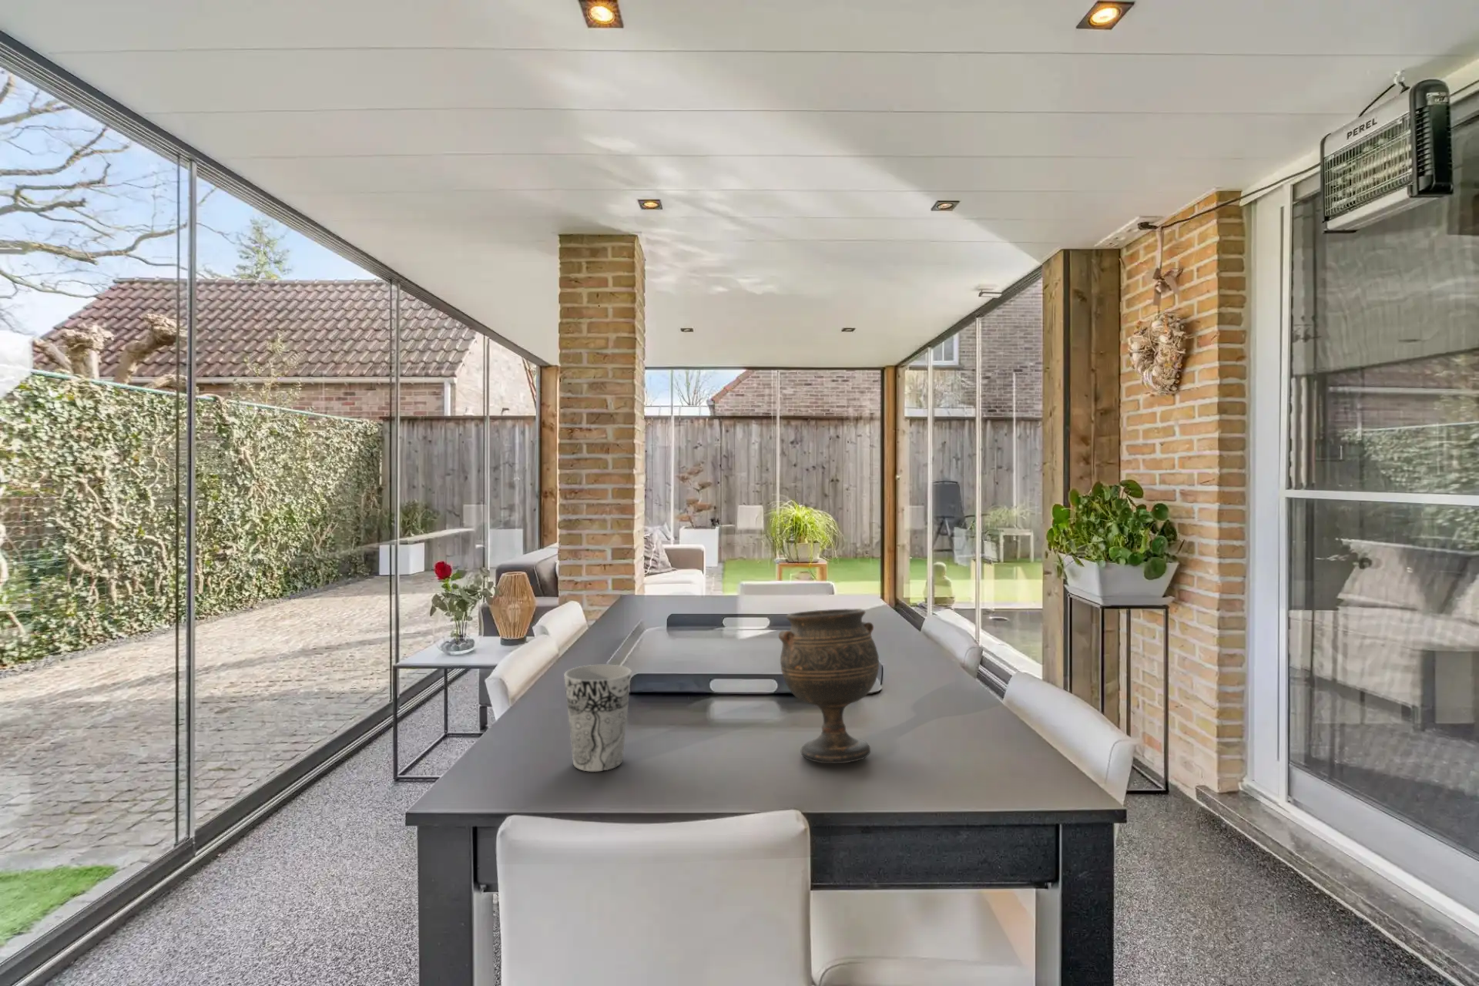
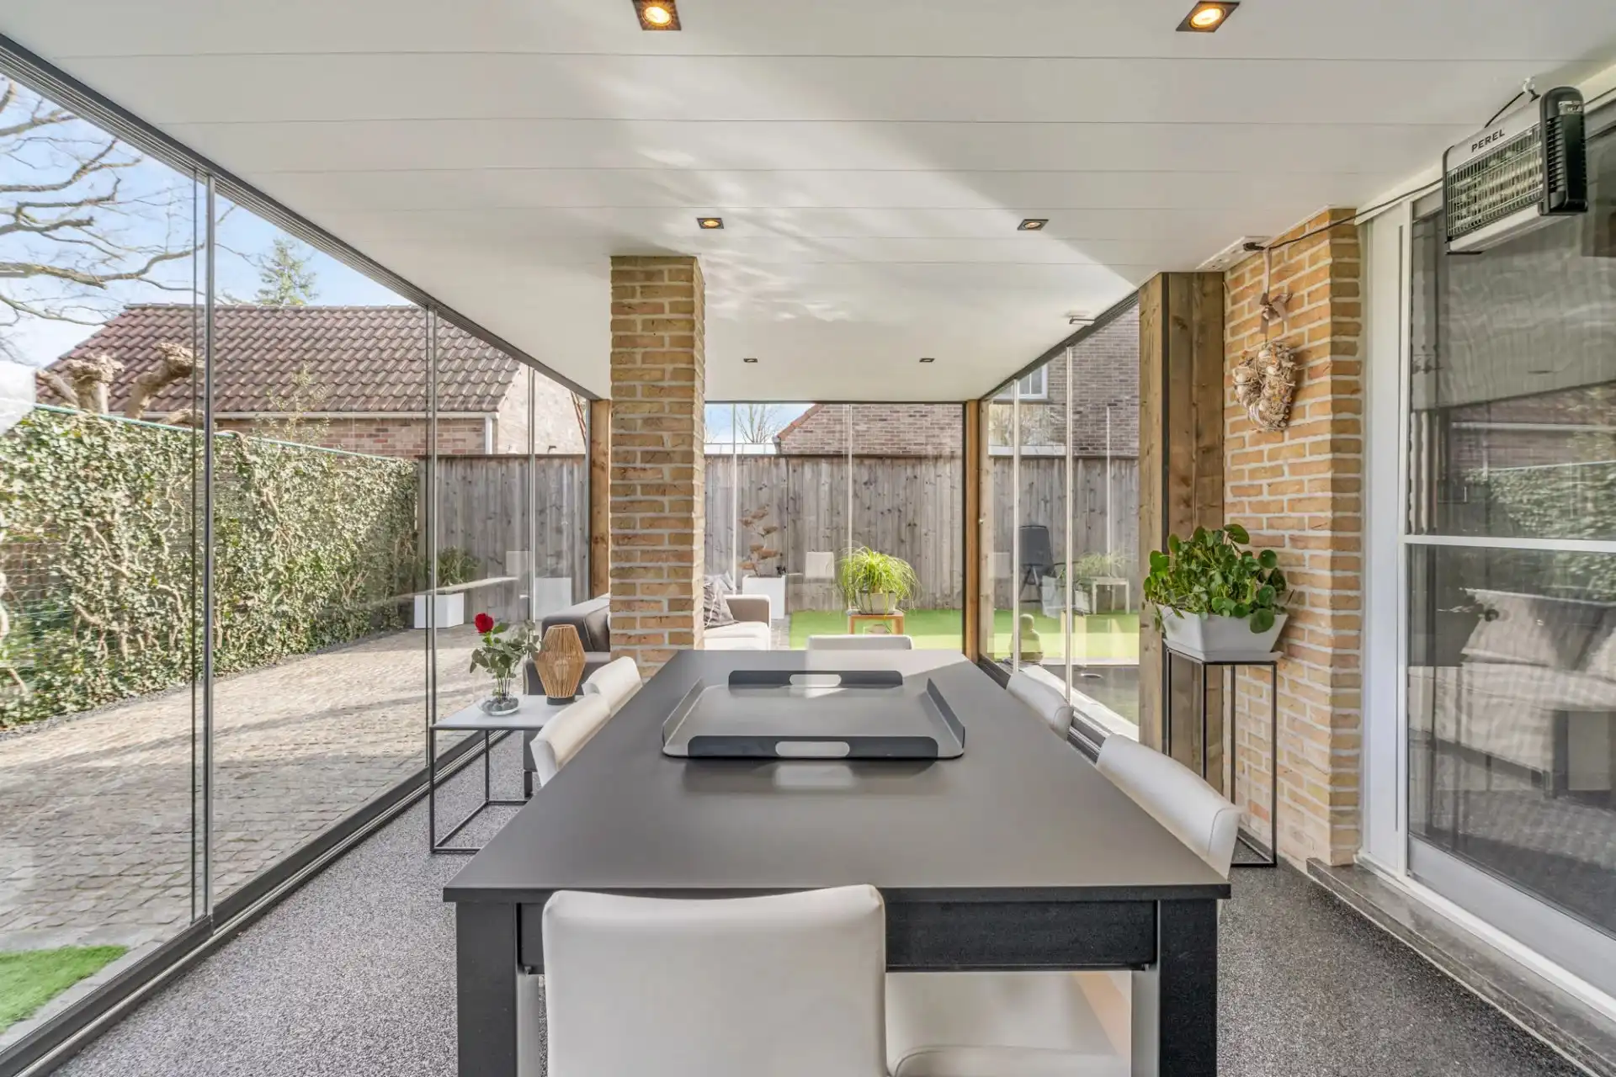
- cup [563,664,632,771]
- goblet [778,607,879,764]
